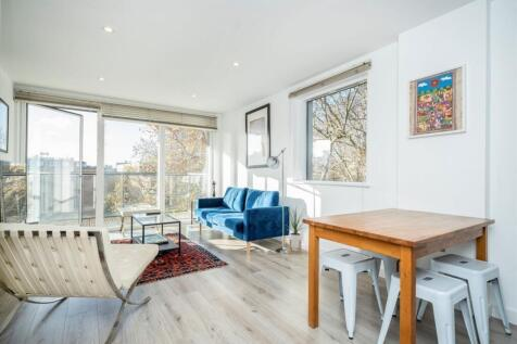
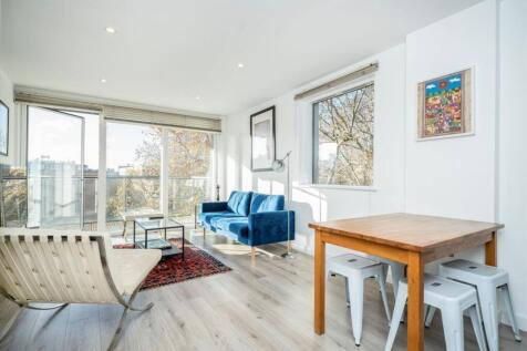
- house plant [283,205,306,255]
